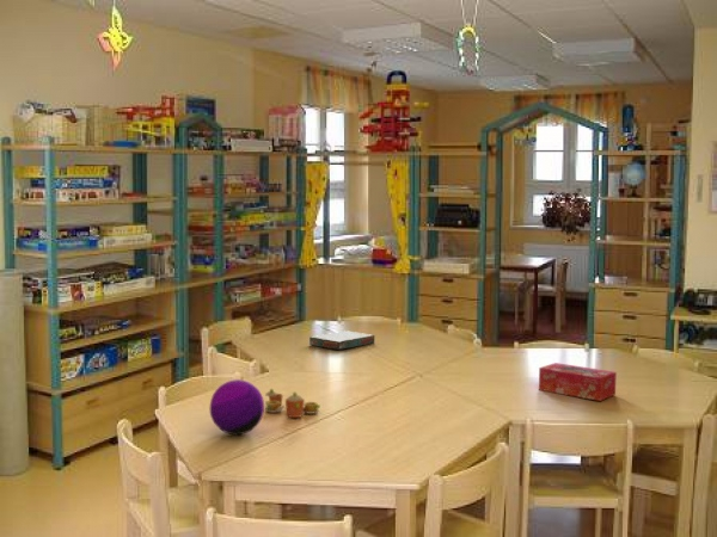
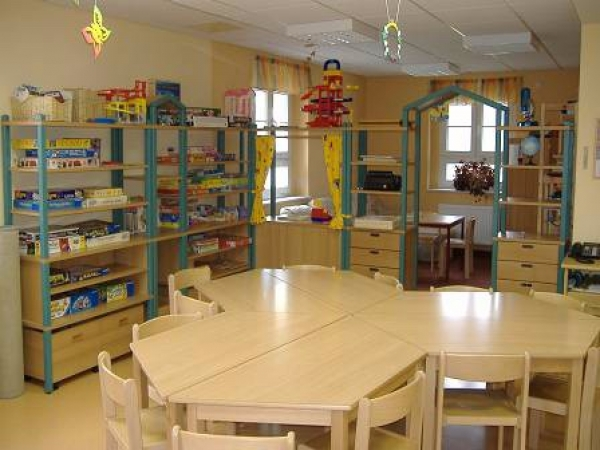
- toy tea set [264,388,321,419]
- tissue box [538,362,618,402]
- board game [308,329,375,351]
- decorative orb [209,378,265,436]
